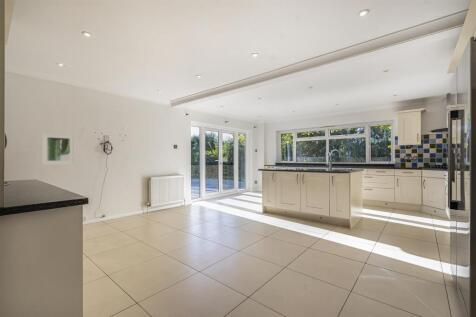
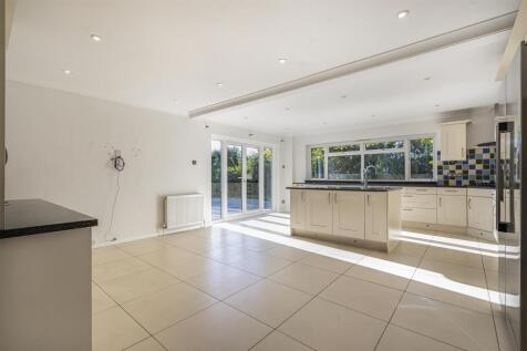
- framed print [40,131,76,166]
